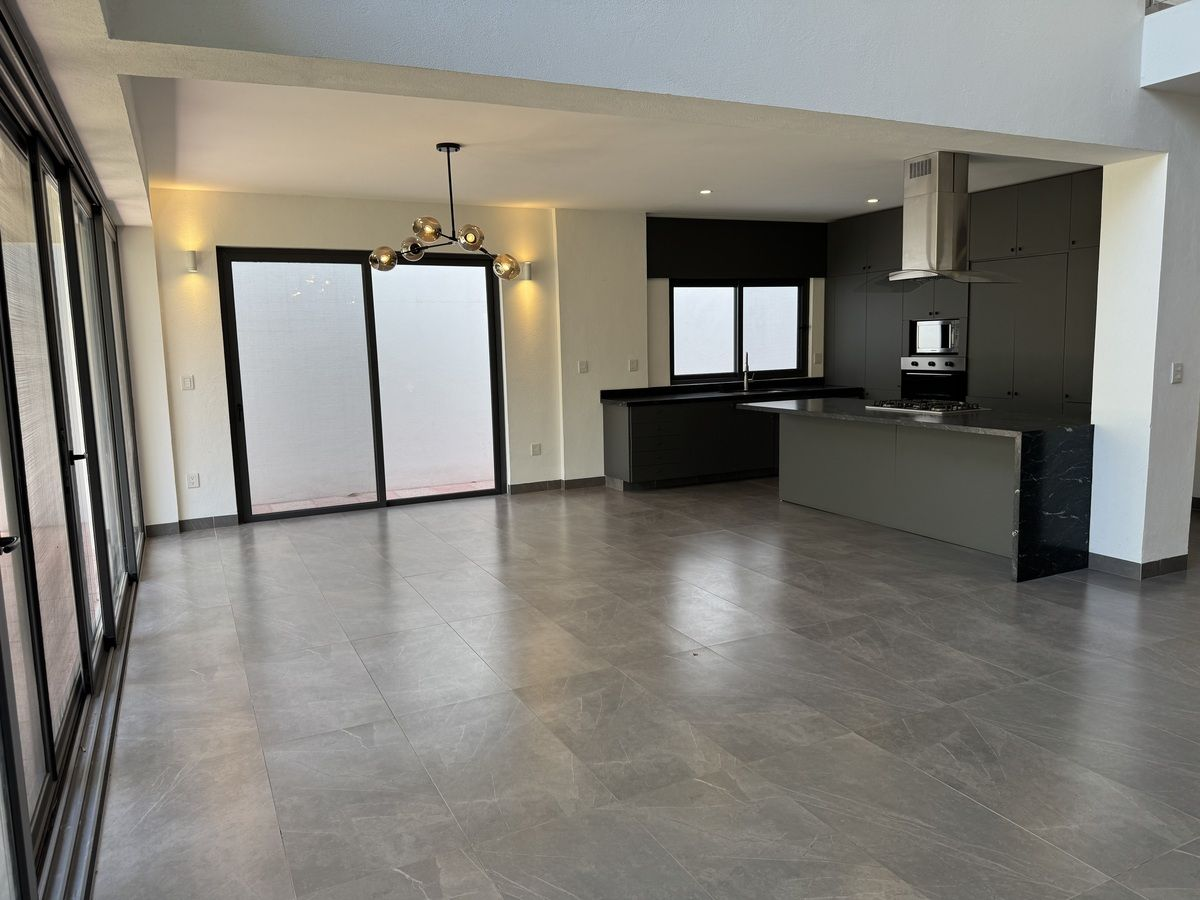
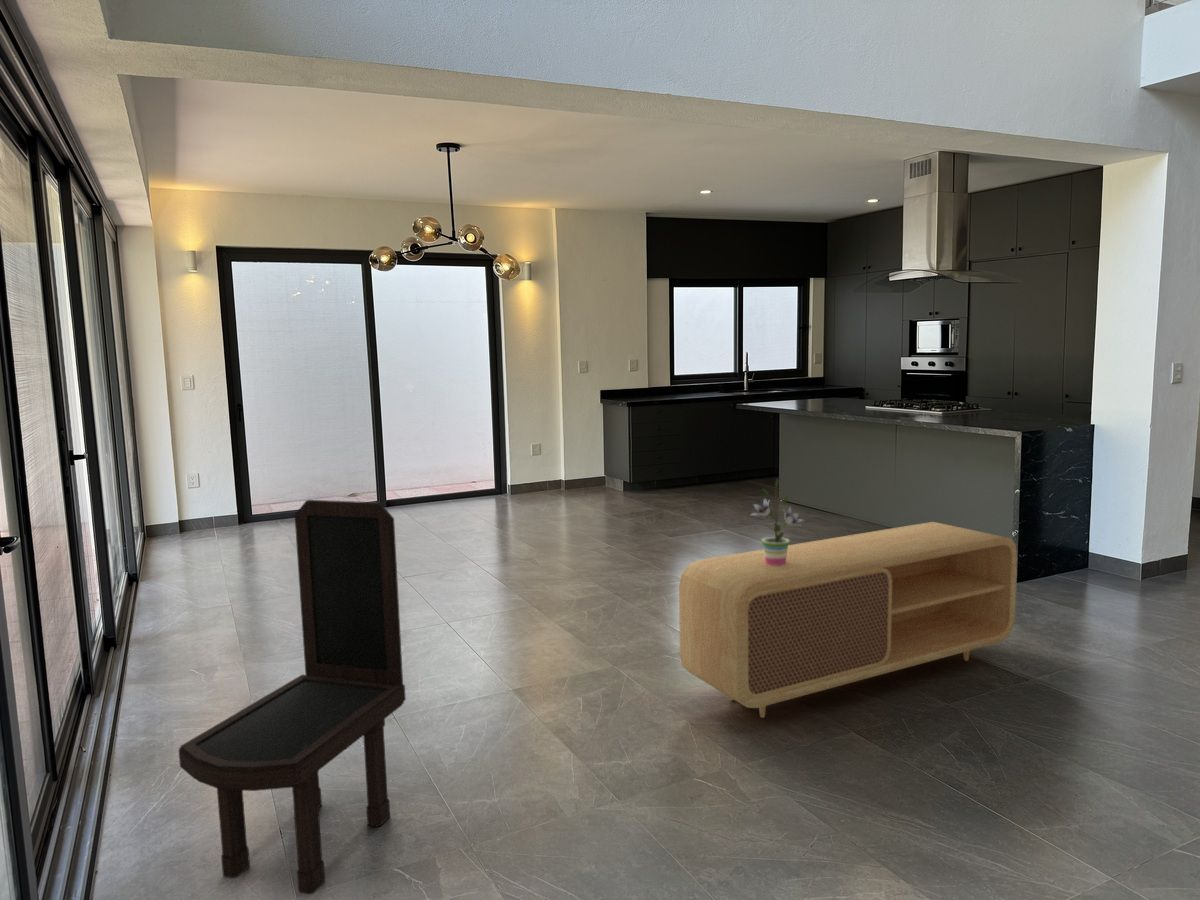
+ dining chair [178,499,407,895]
+ potted plant [750,478,805,565]
+ tv stand [678,521,1018,719]
